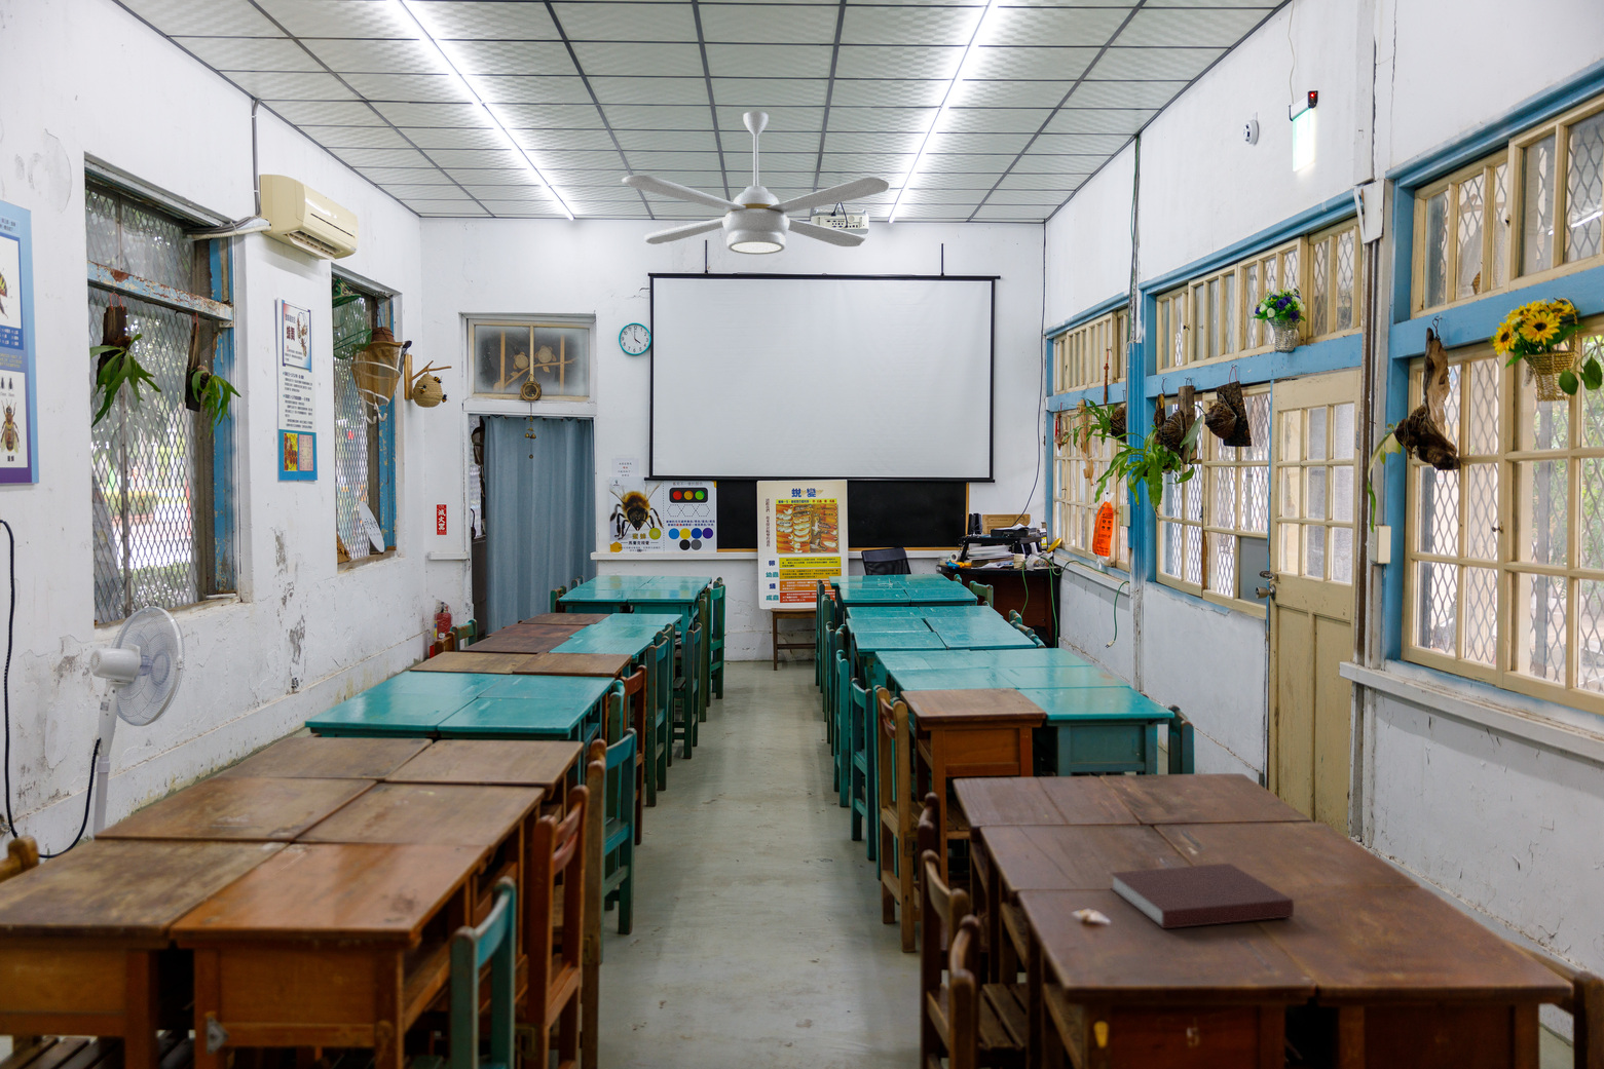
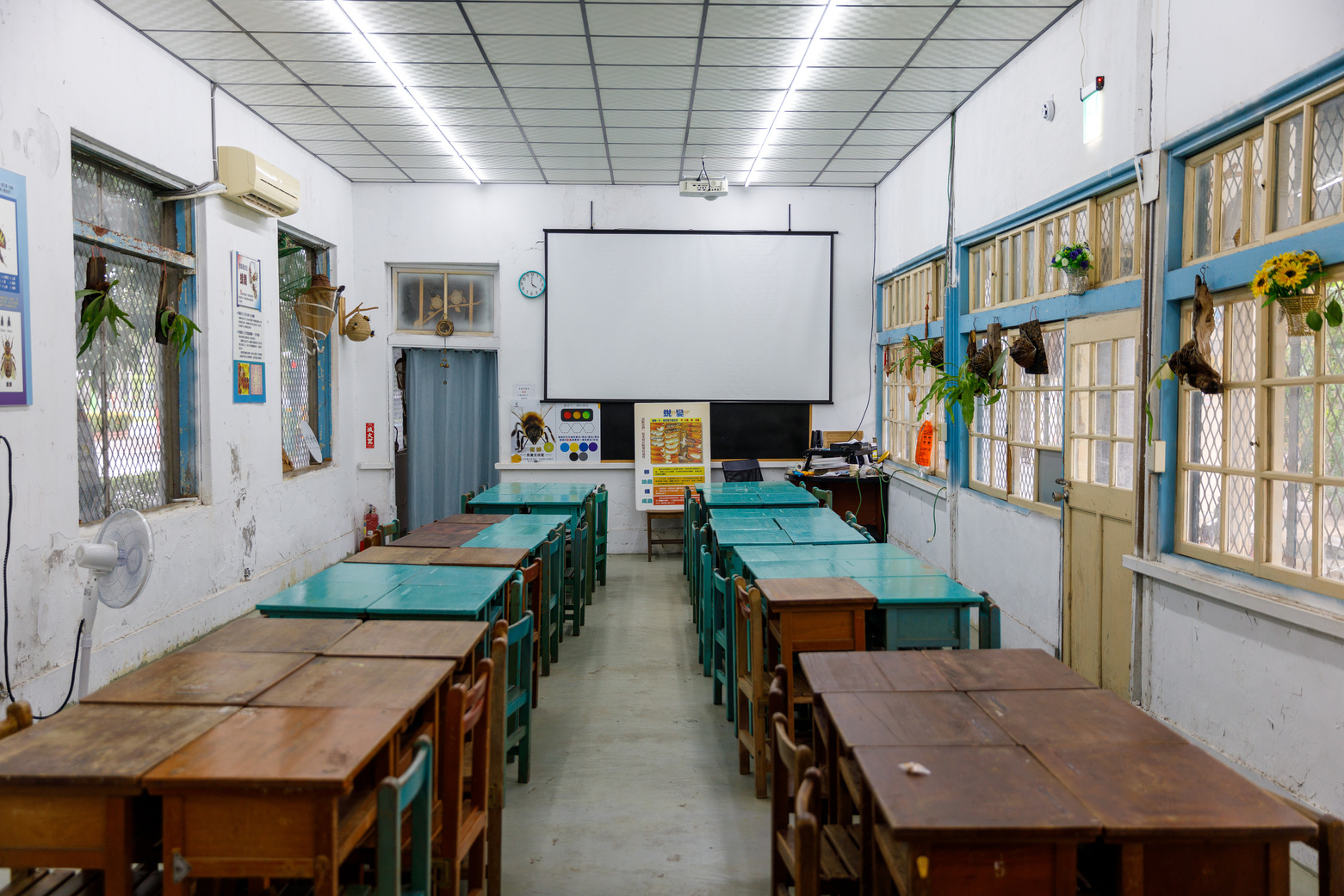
- notebook [1110,863,1295,929]
- ceiling fan [621,110,890,255]
